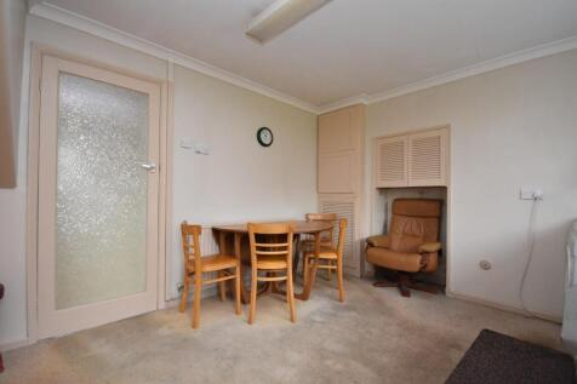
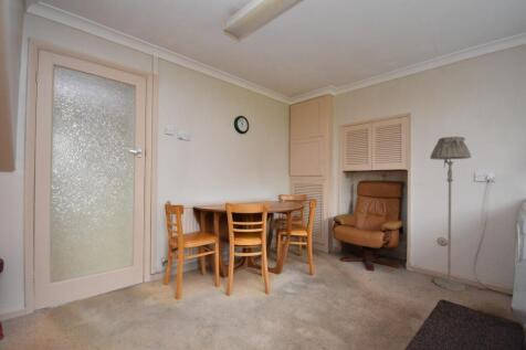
+ floor lamp [429,136,472,291]
